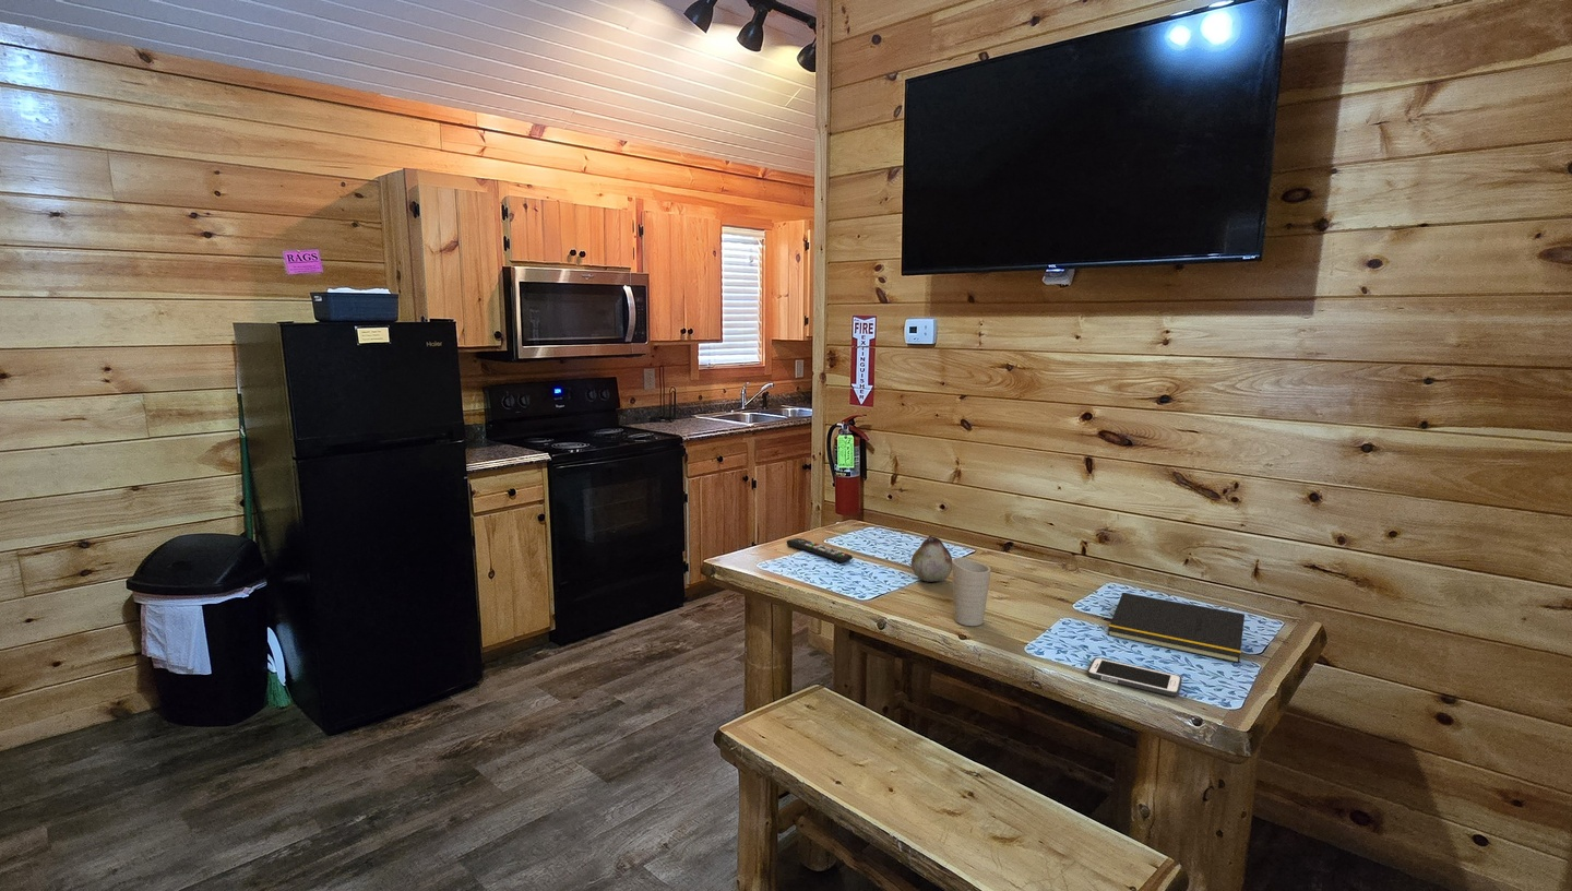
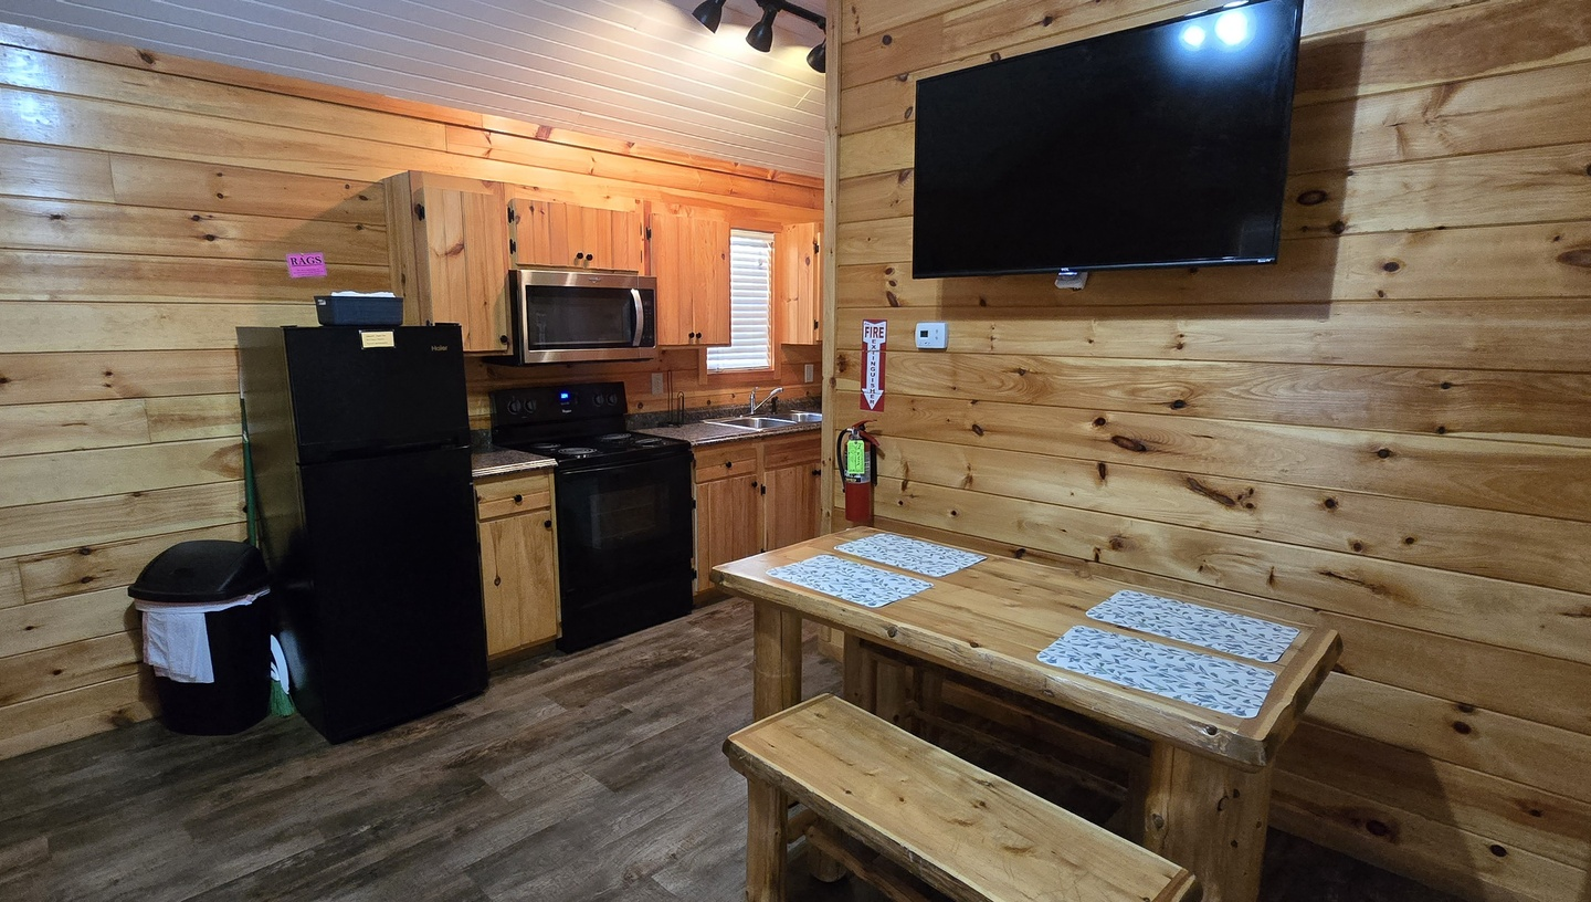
- remote control [786,537,854,563]
- cup [952,556,992,627]
- notepad [1107,592,1246,664]
- cell phone [1086,656,1183,698]
- fruit [910,535,953,583]
